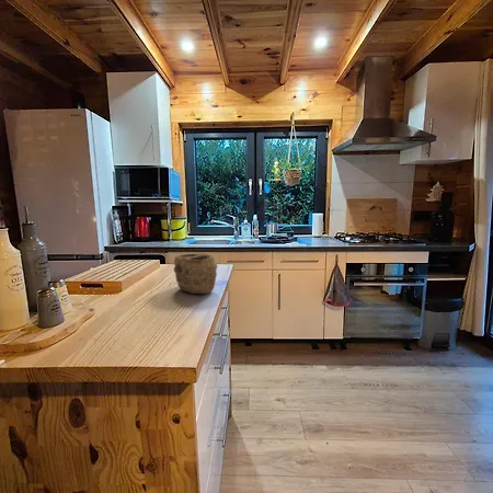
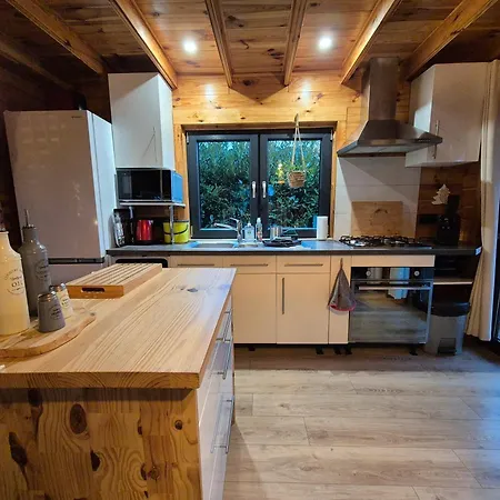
- bowl [173,252,218,295]
